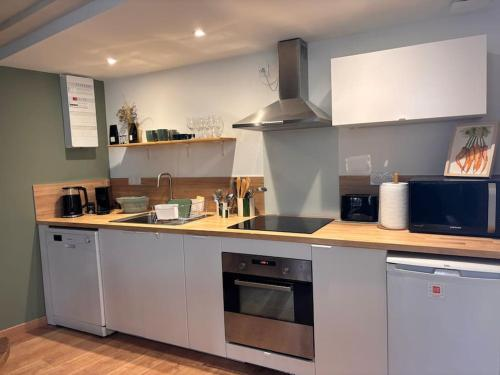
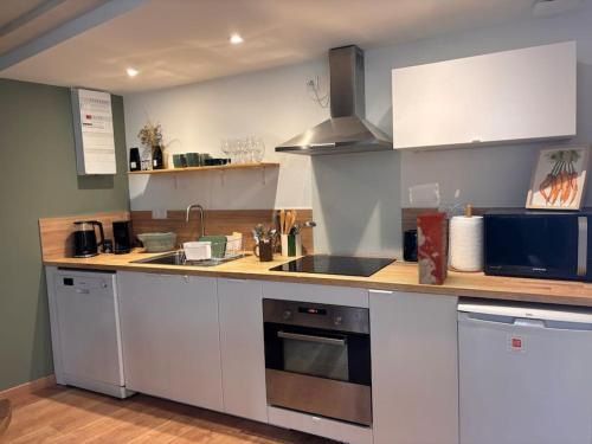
+ cereal box [416,211,449,287]
+ cup [252,240,275,263]
